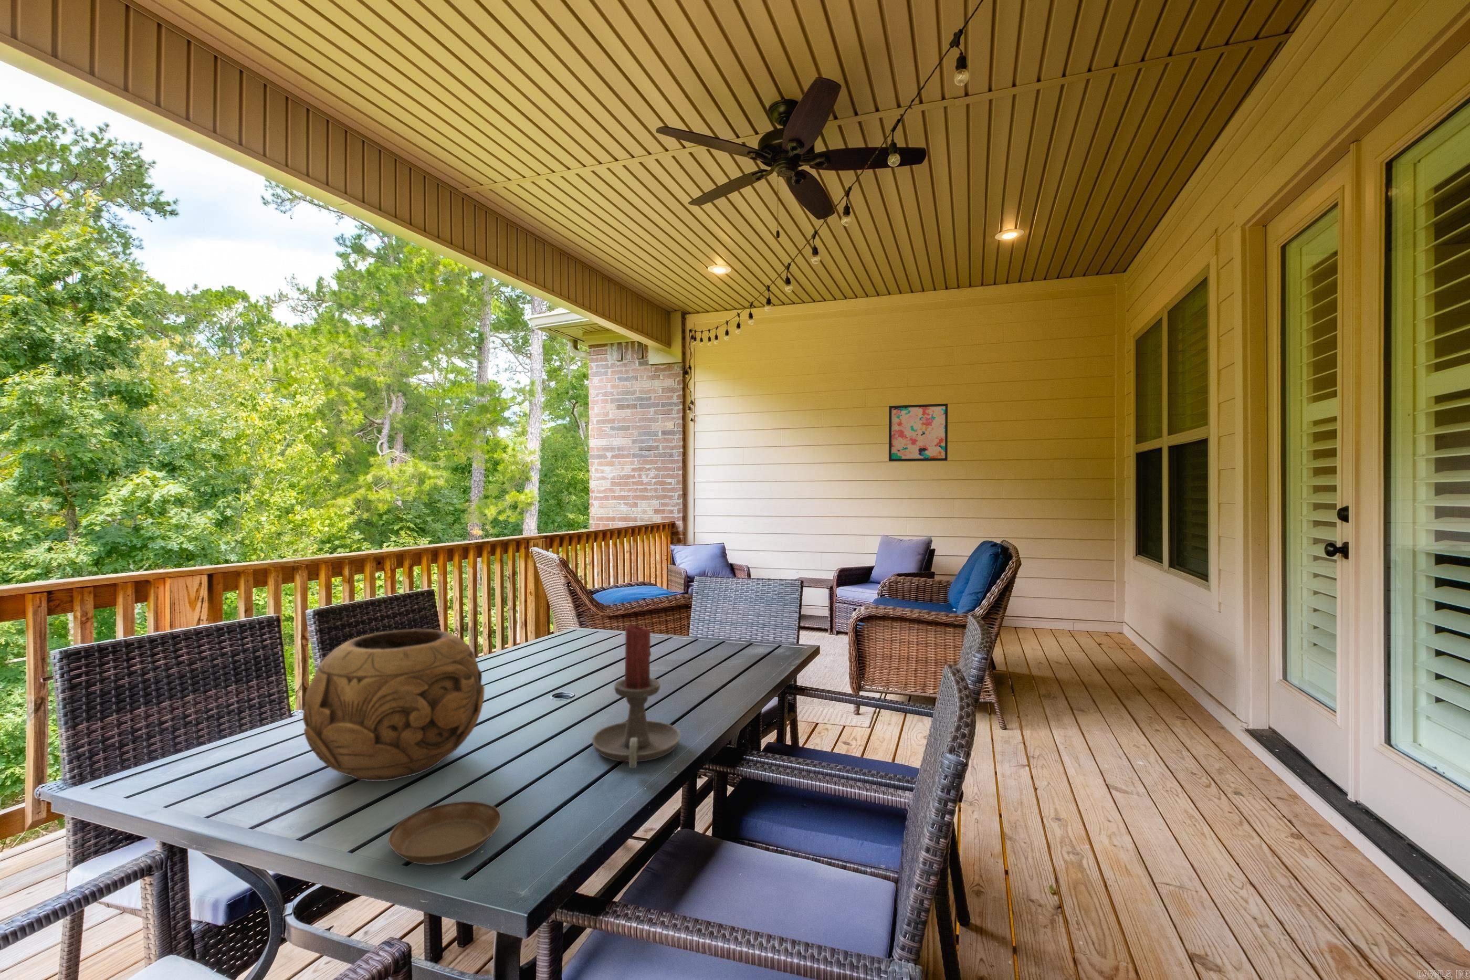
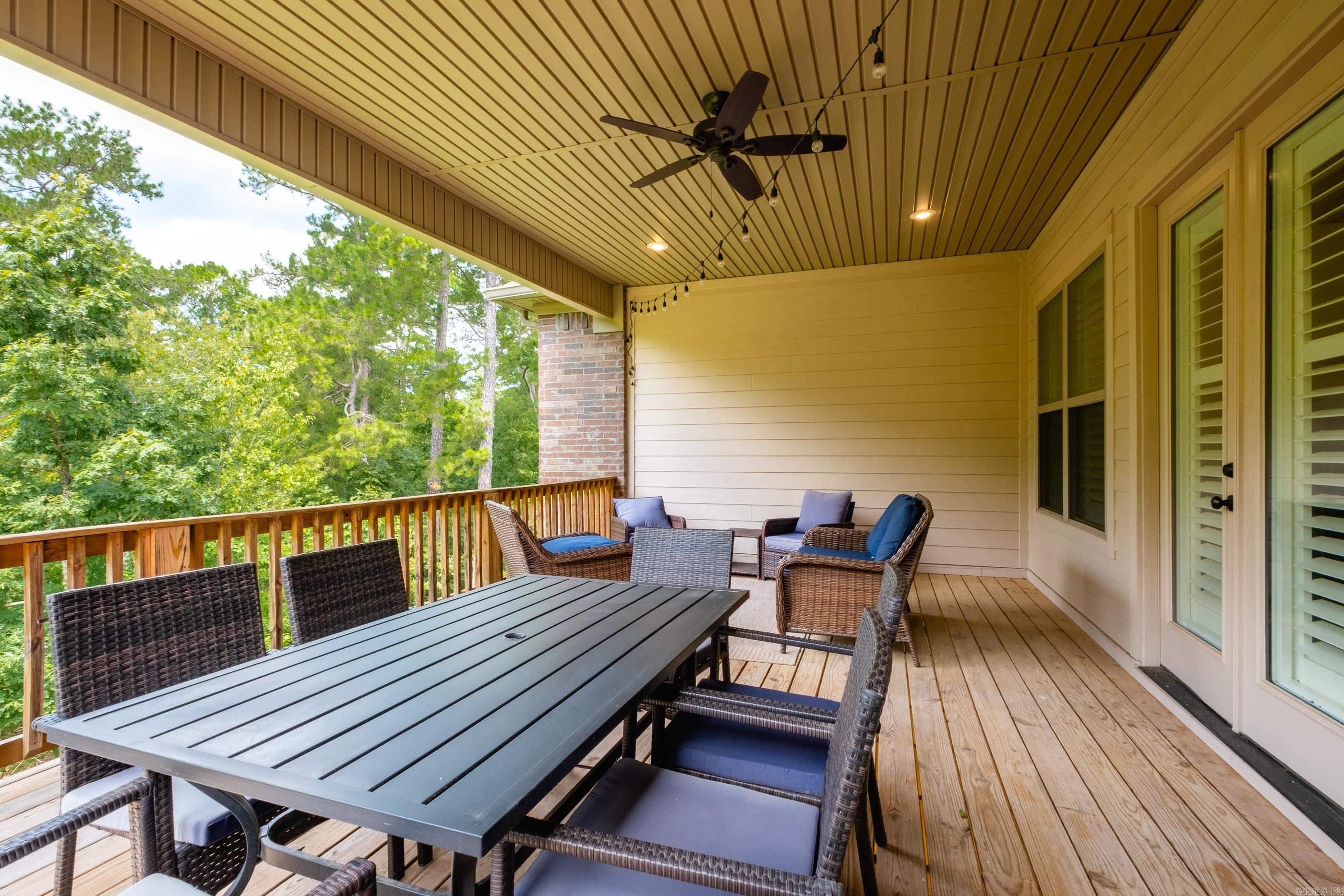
- decorative bowl [302,629,486,782]
- saucer [387,801,502,865]
- candle holder [592,623,681,769]
- wall art [888,404,948,462]
